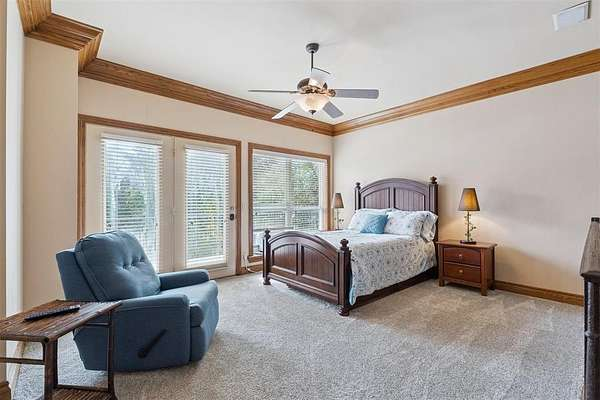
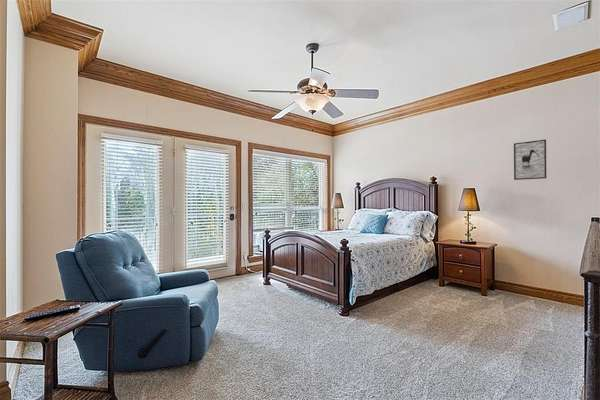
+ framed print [513,138,547,181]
